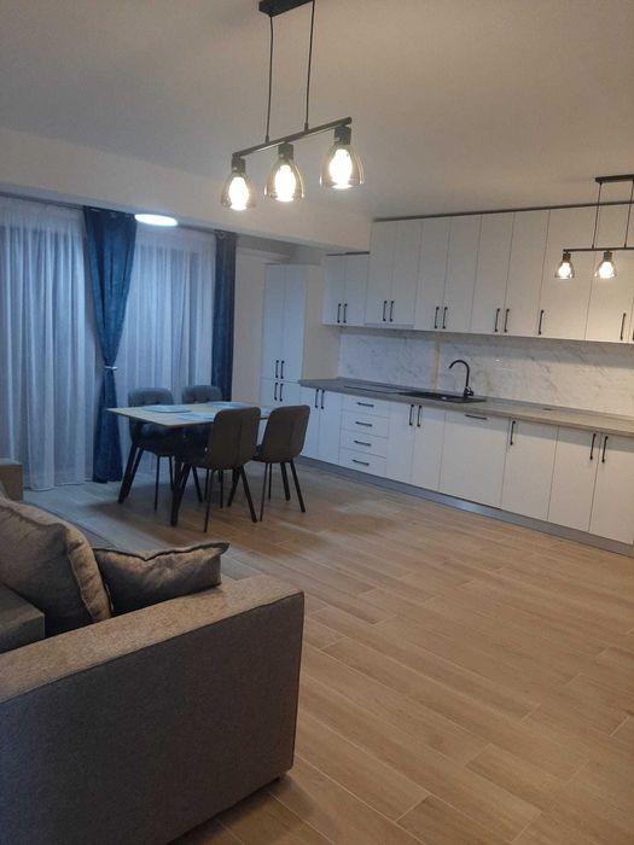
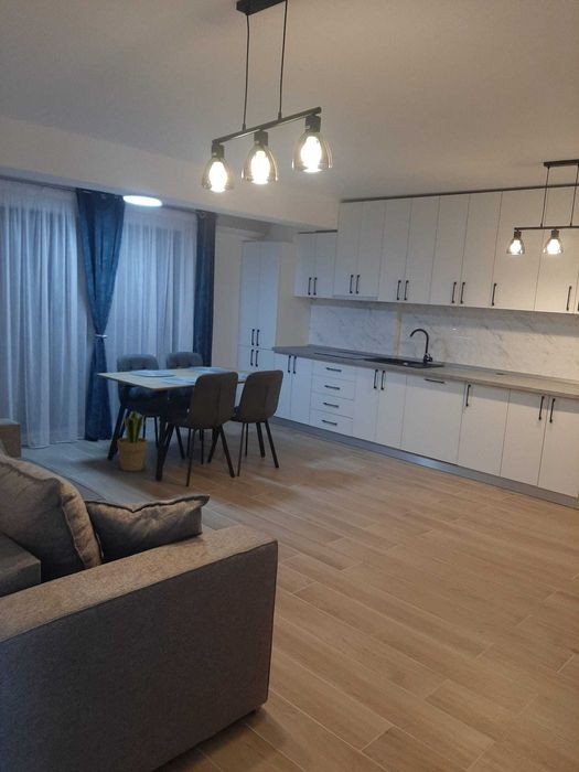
+ potted plant [116,410,152,472]
